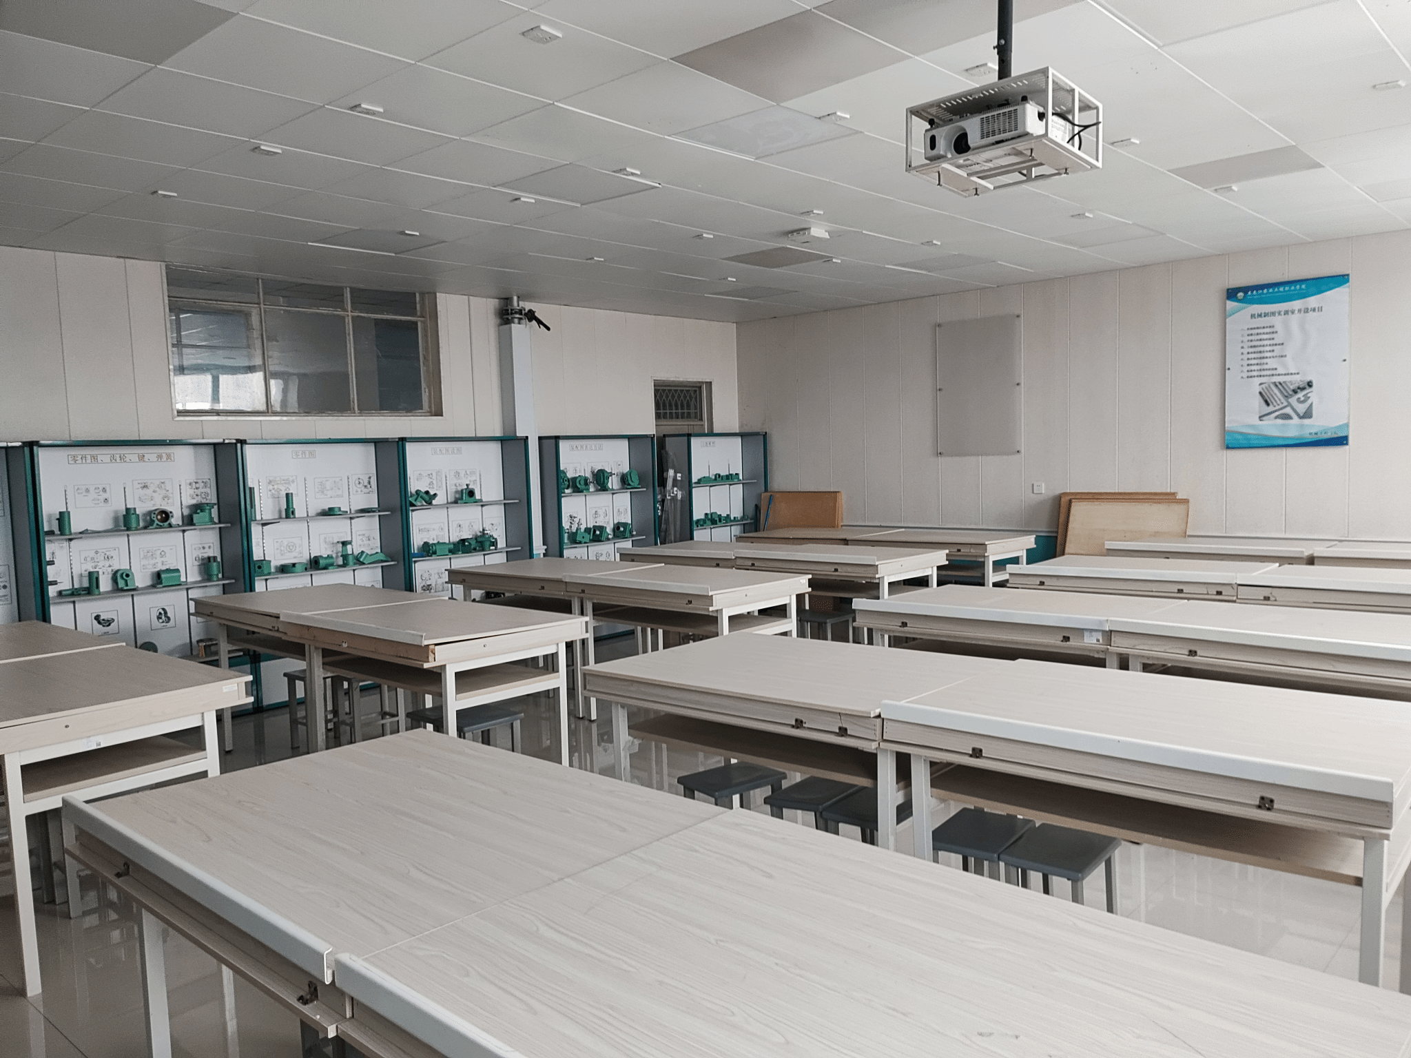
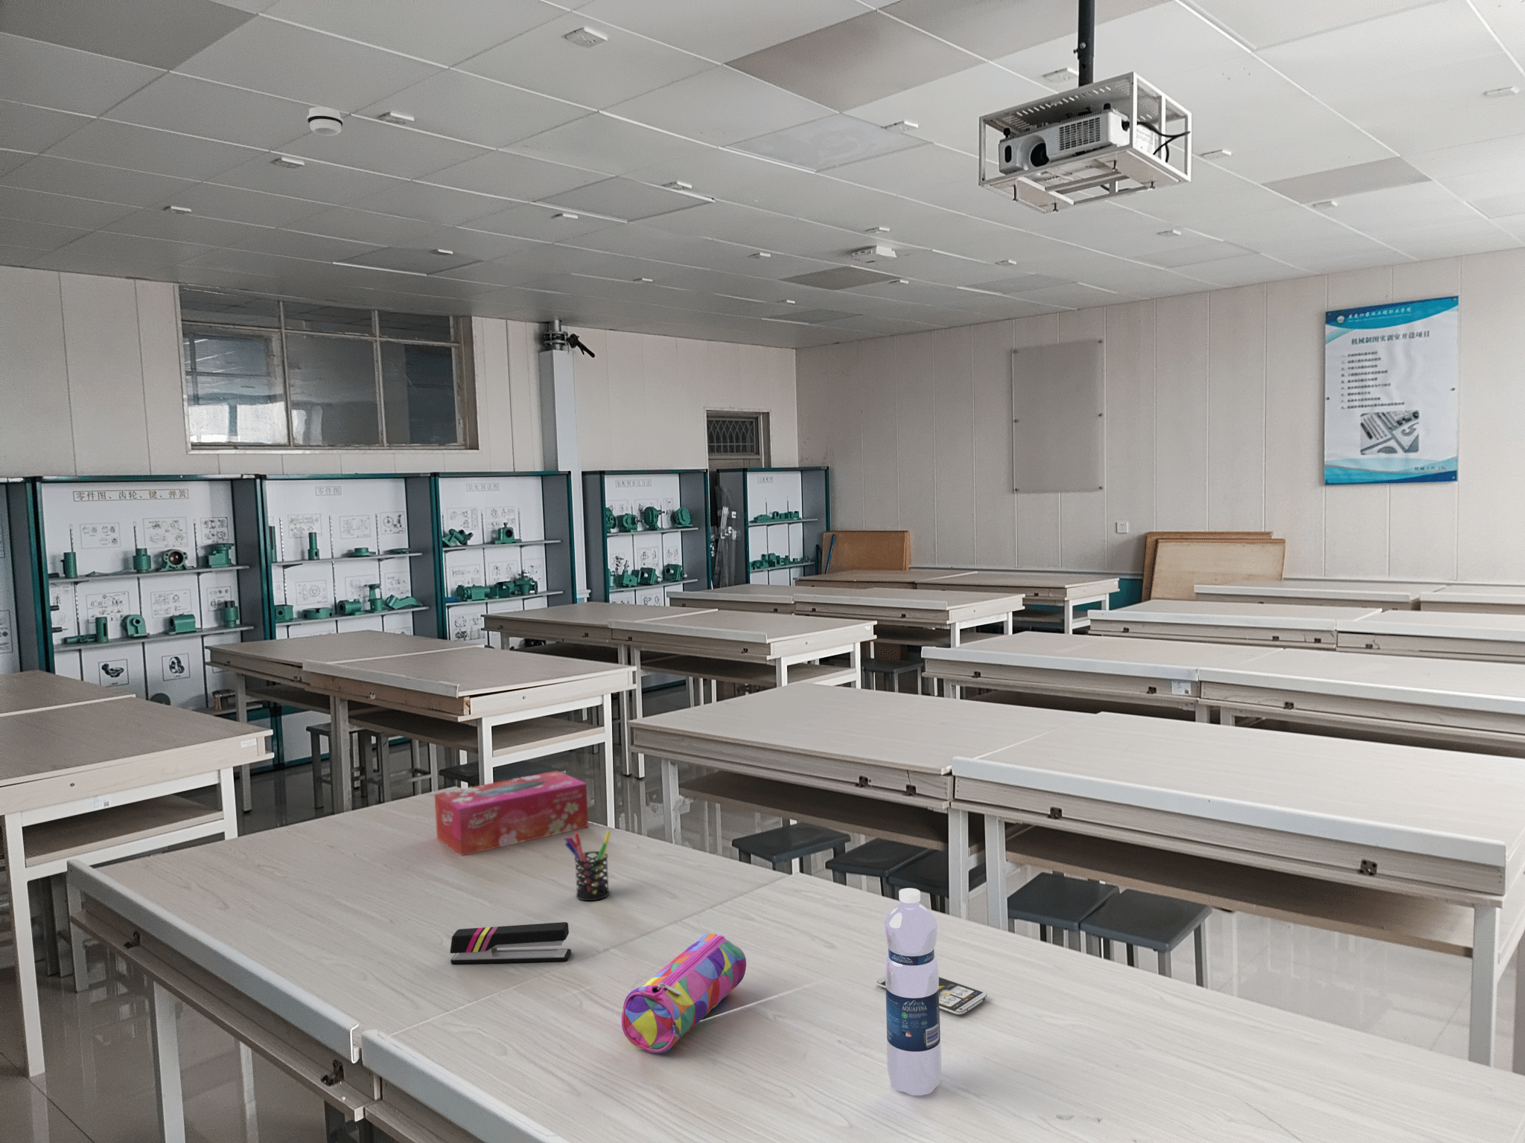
+ water bottle [883,887,941,1096]
+ pencil case [621,933,747,1054]
+ smoke detector [306,107,343,137]
+ smartphone [877,976,988,1015]
+ stapler [449,921,572,964]
+ pen holder [563,830,611,902]
+ tissue box [433,770,590,856]
